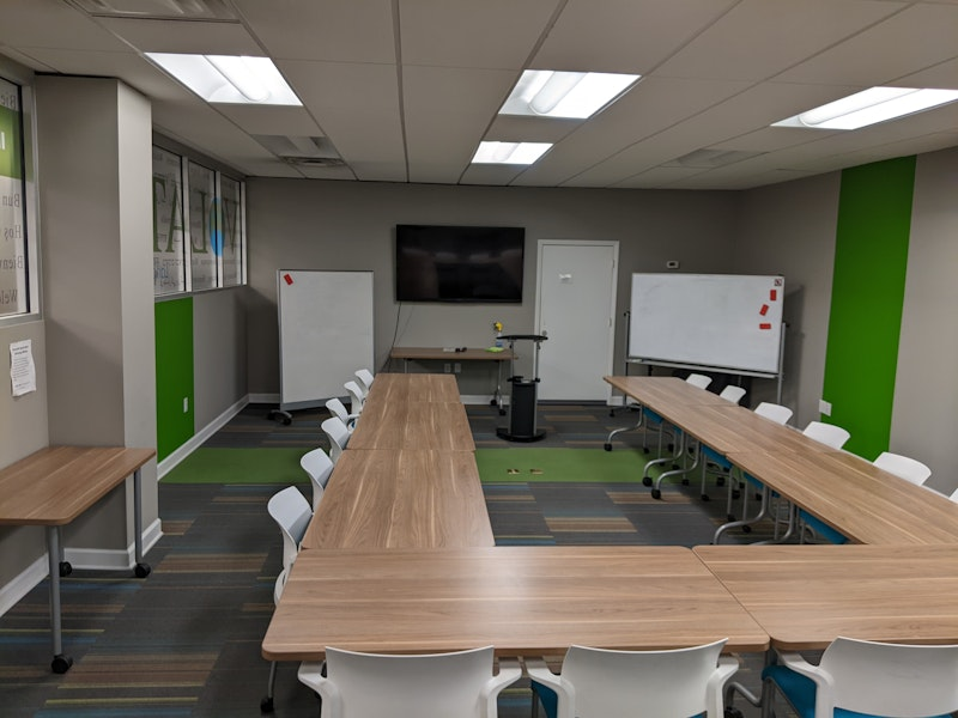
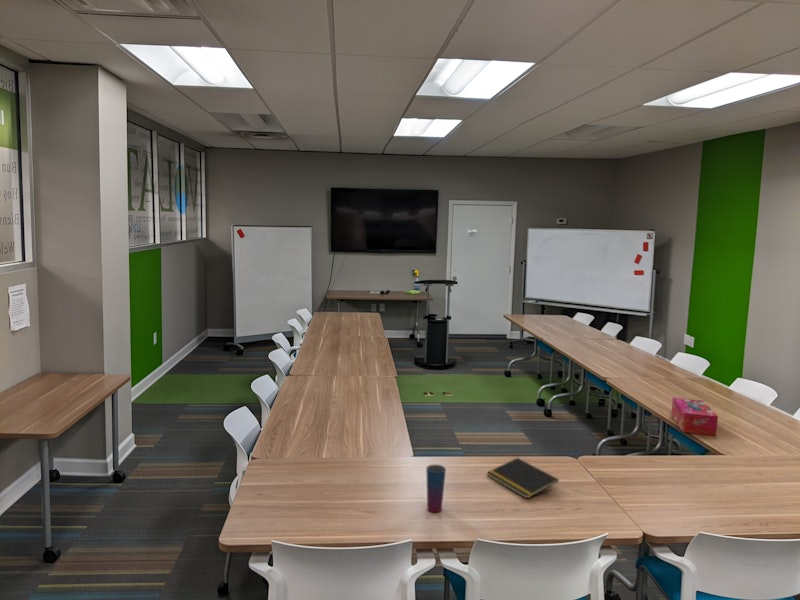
+ cup [425,463,447,513]
+ notepad [486,457,560,500]
+ tissue box [670,397,719,437]
